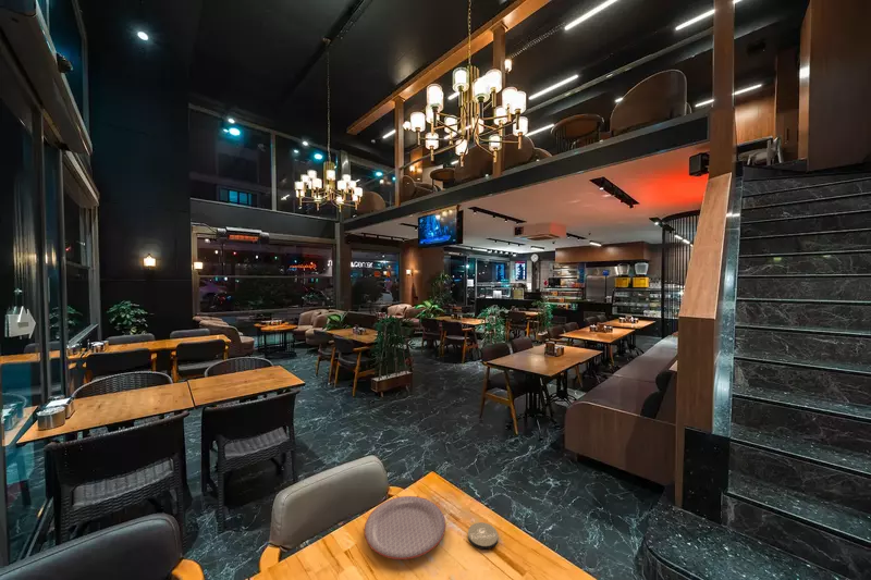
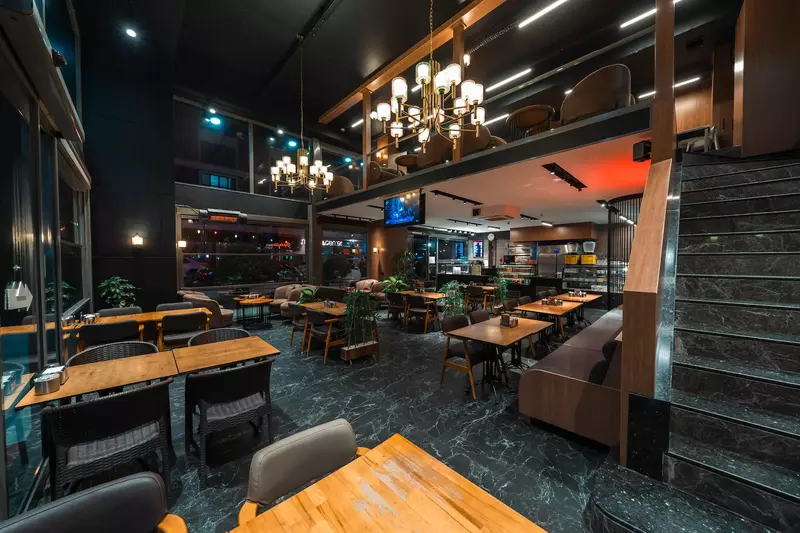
- plate [364,495,446,560]
- coaster [467,521,499,551]
